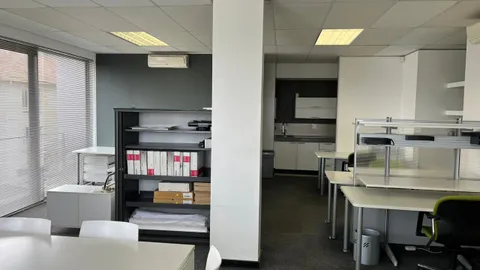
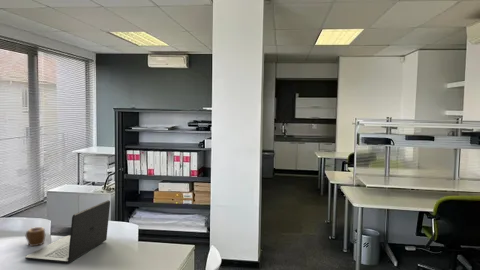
+ mug [25,226,46,247]
+ laptop [24,199,111,265]
